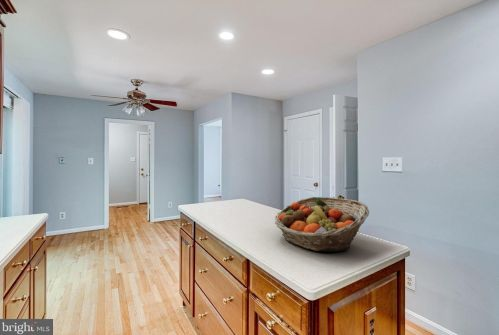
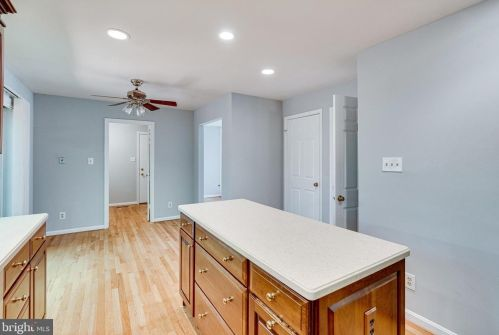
- fruit basket [274,196,370,253]
